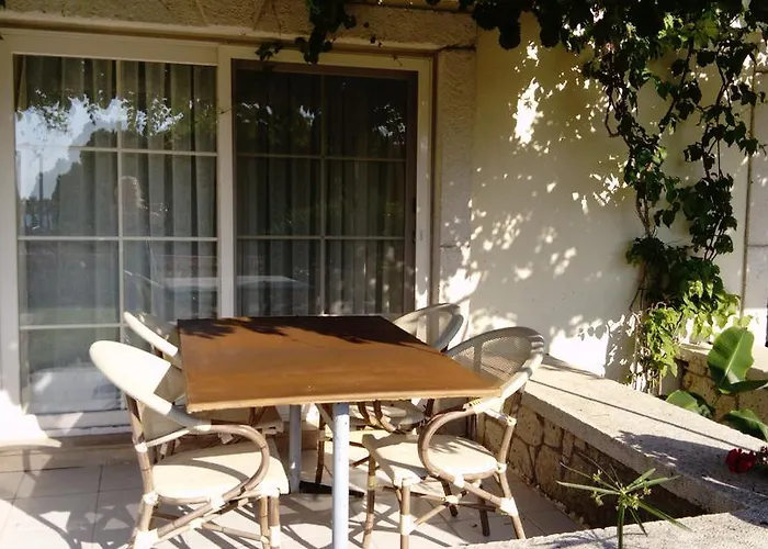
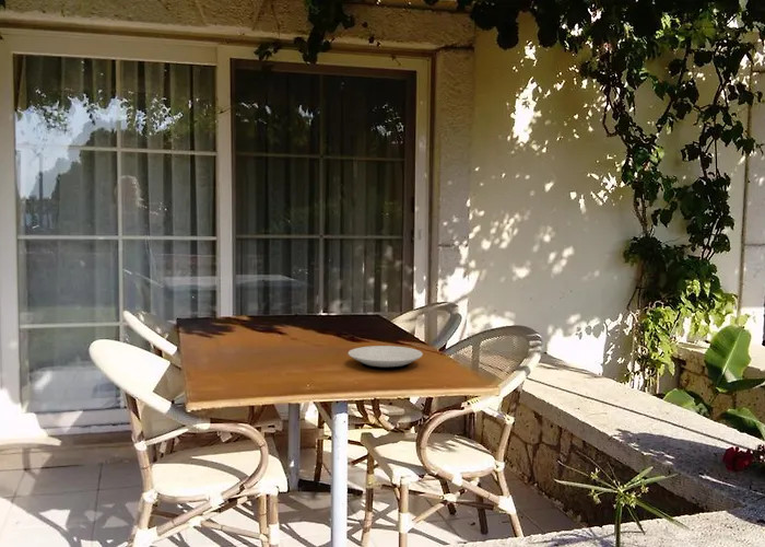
+ plate [348,345,424,371]
